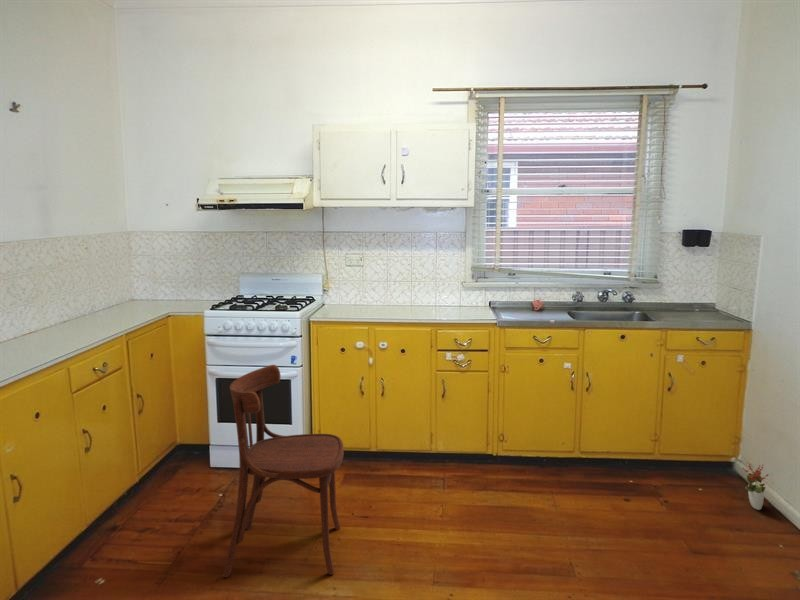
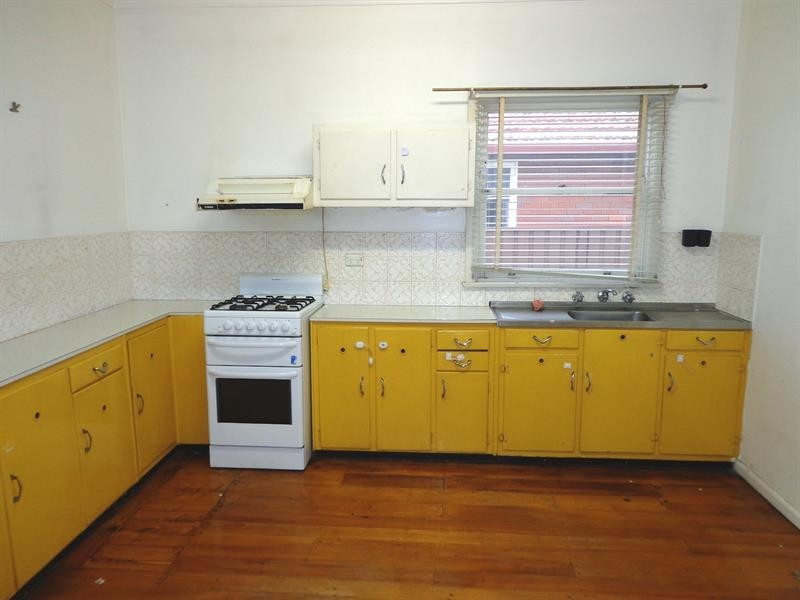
- decorative plant [742,461,770,511]
- dining chair [222,364,345,578]
